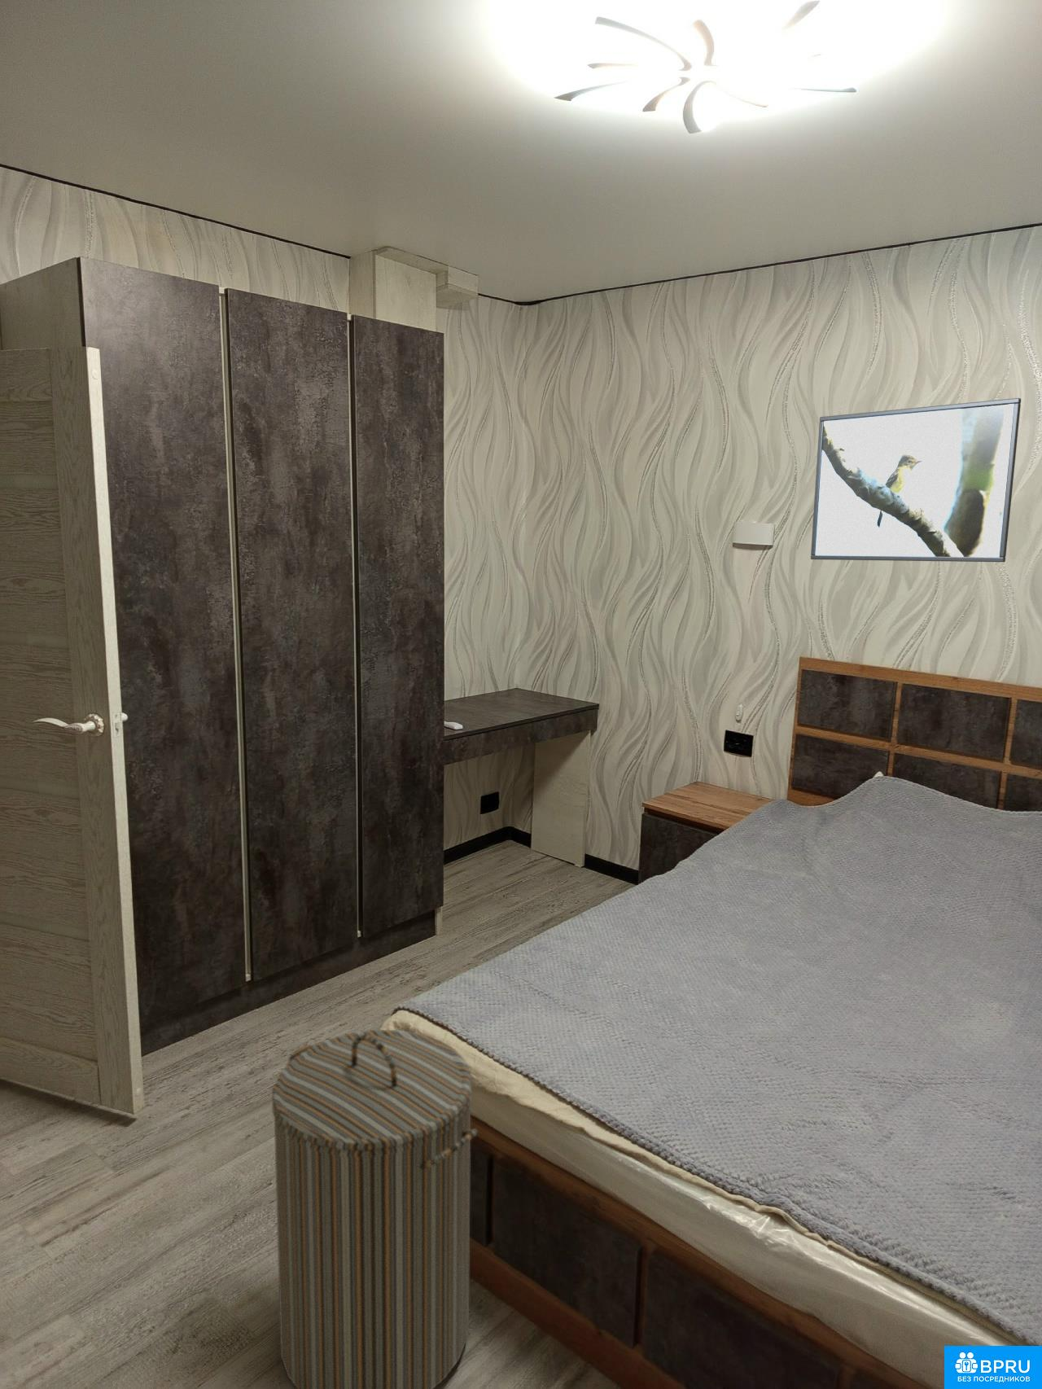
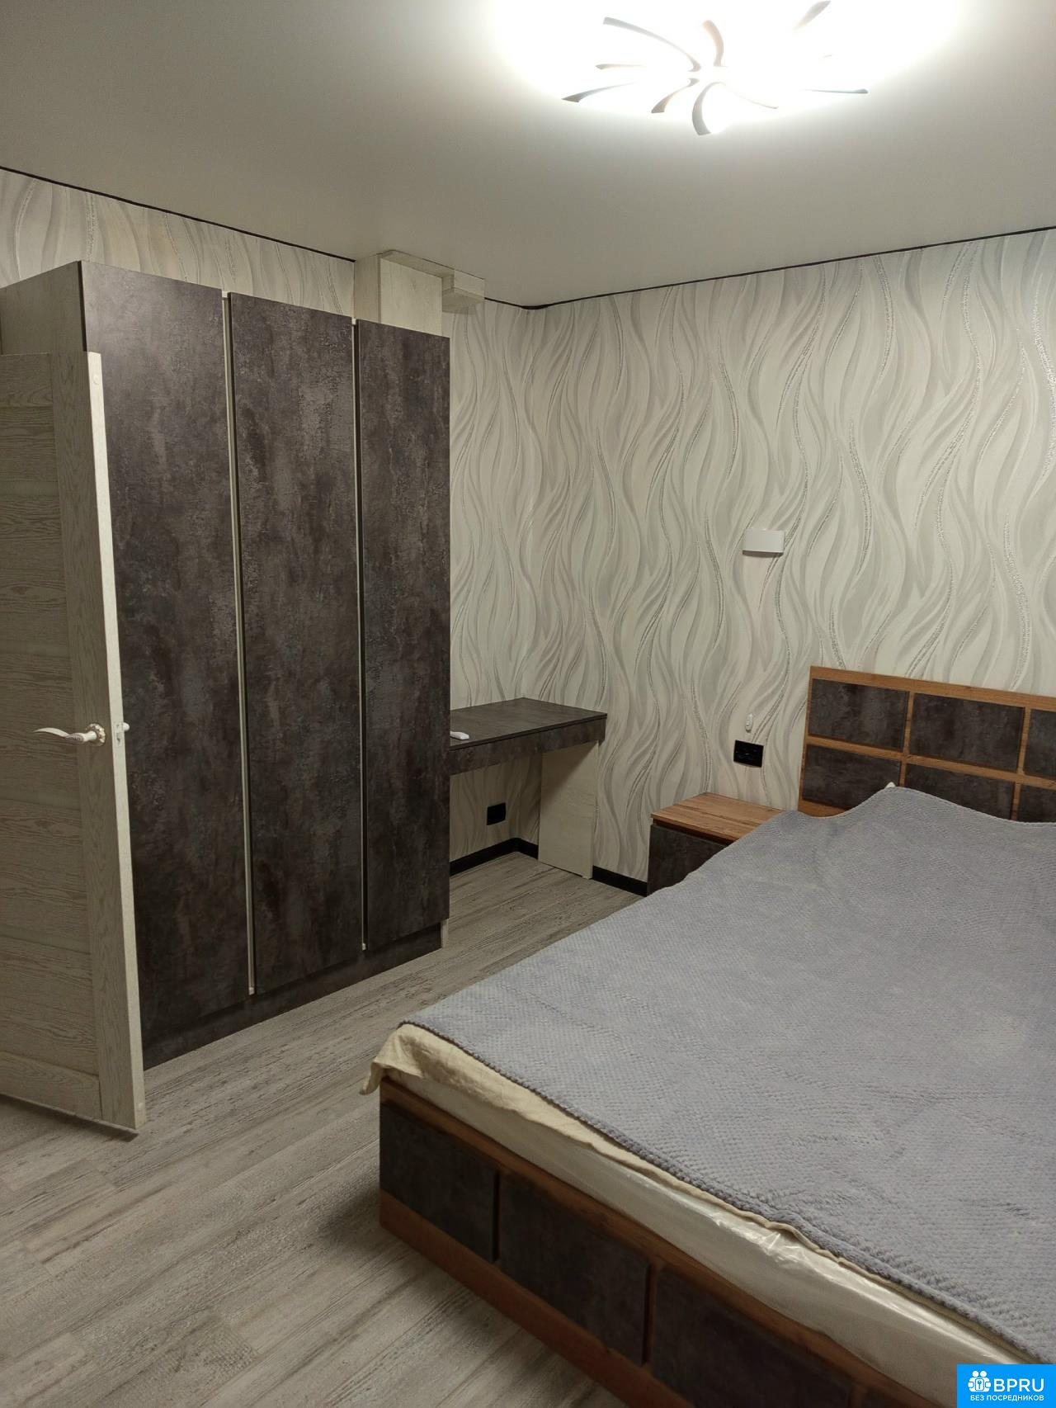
- laundry hamper [271,1029,478,1389]
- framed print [810,397,1021,563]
